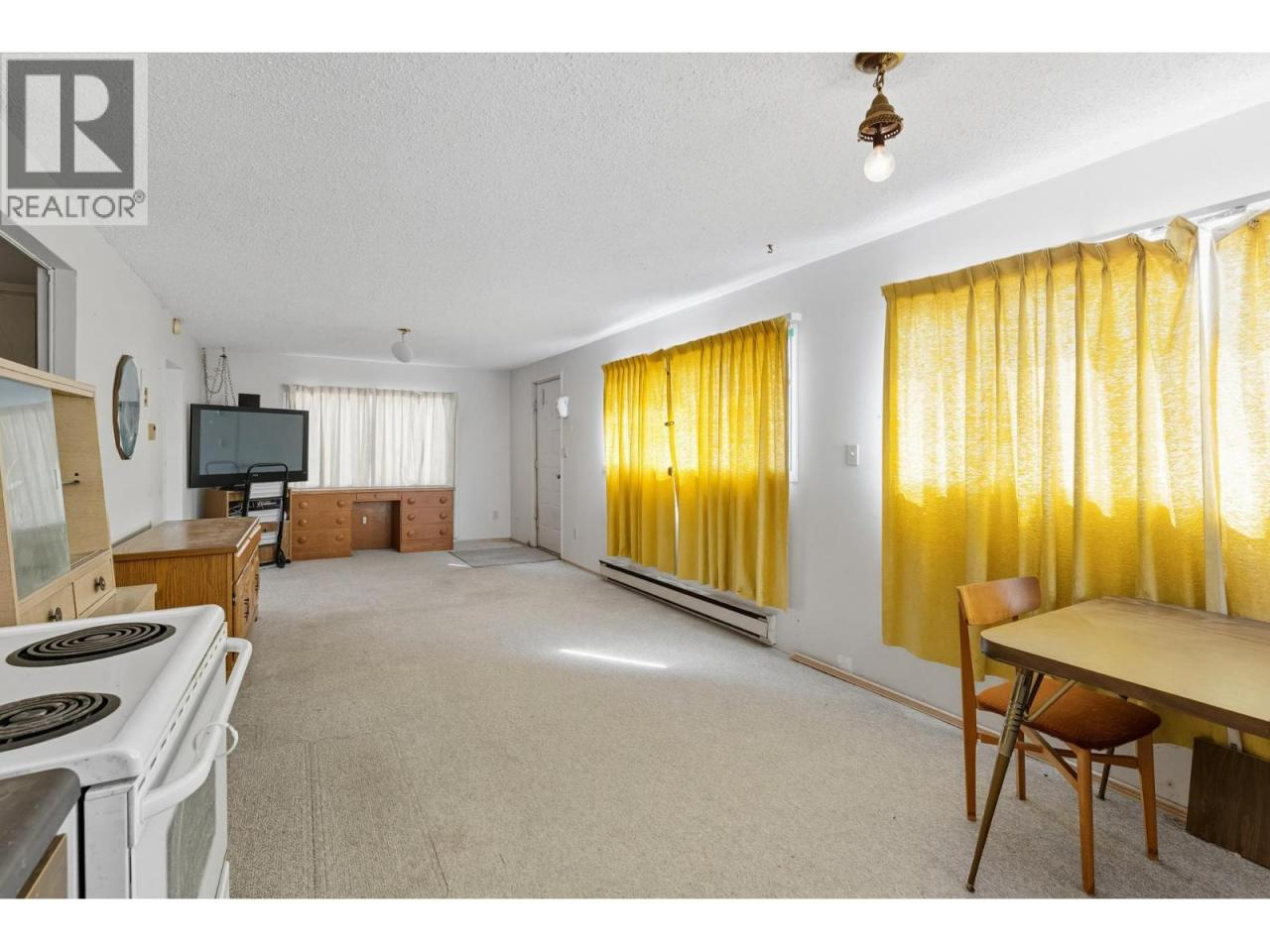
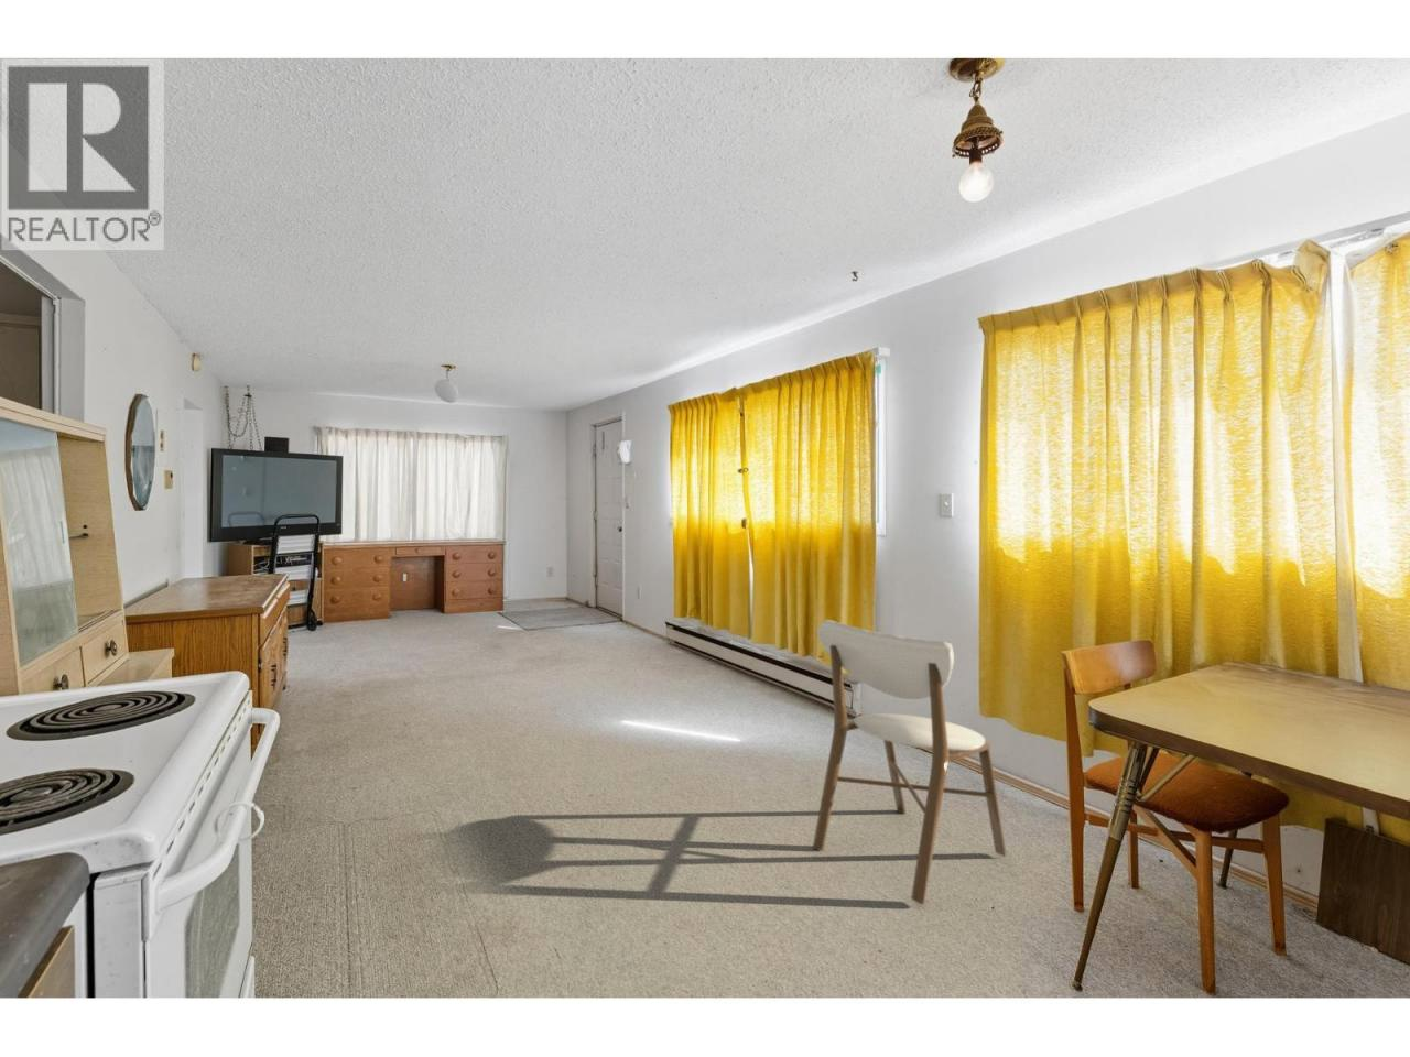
+ dining chair [812,618,1008,905]
